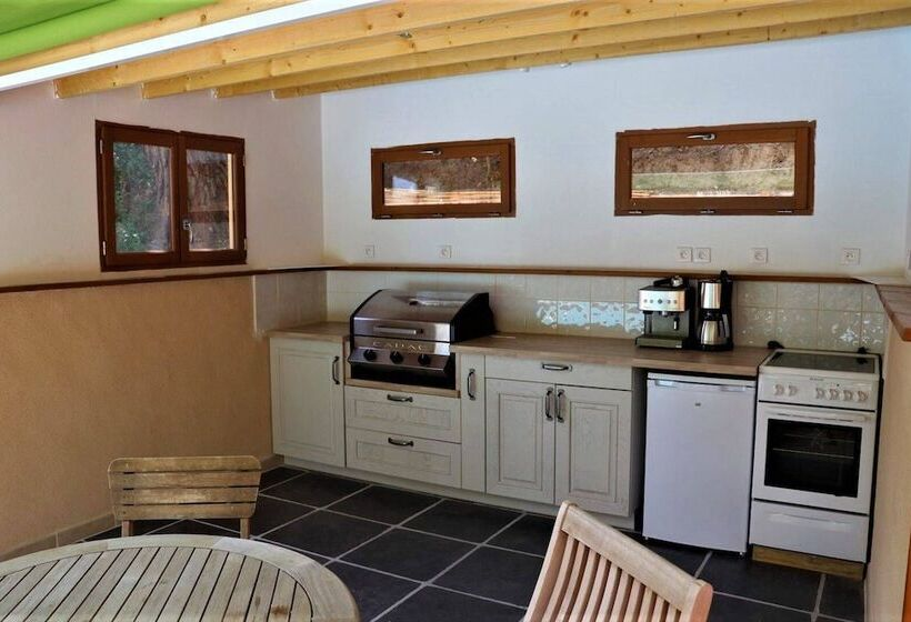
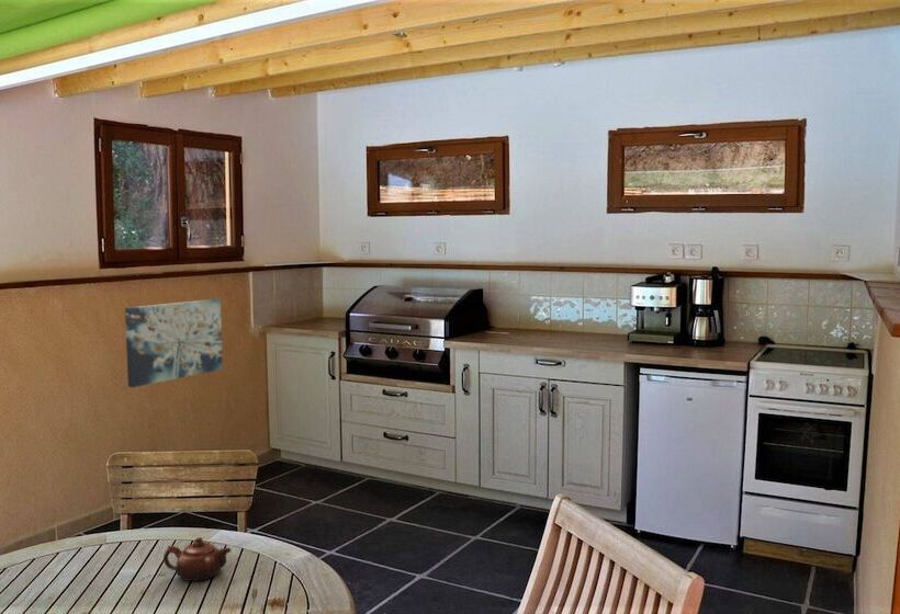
+ teapot [162,536,233,582]
+ wall art [124,298,224,388]
